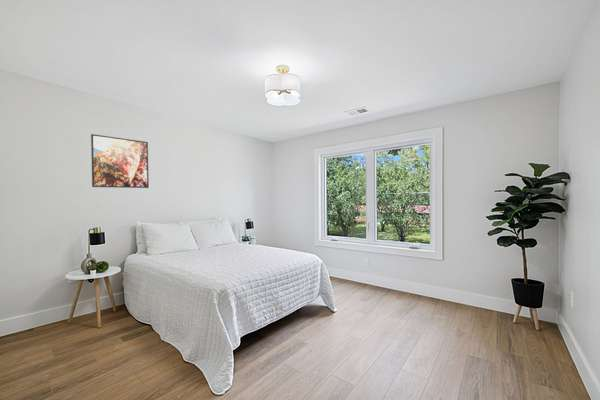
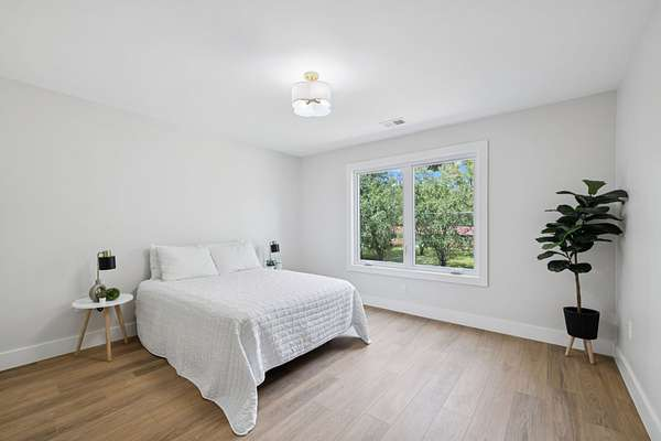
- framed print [90,133,150,189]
